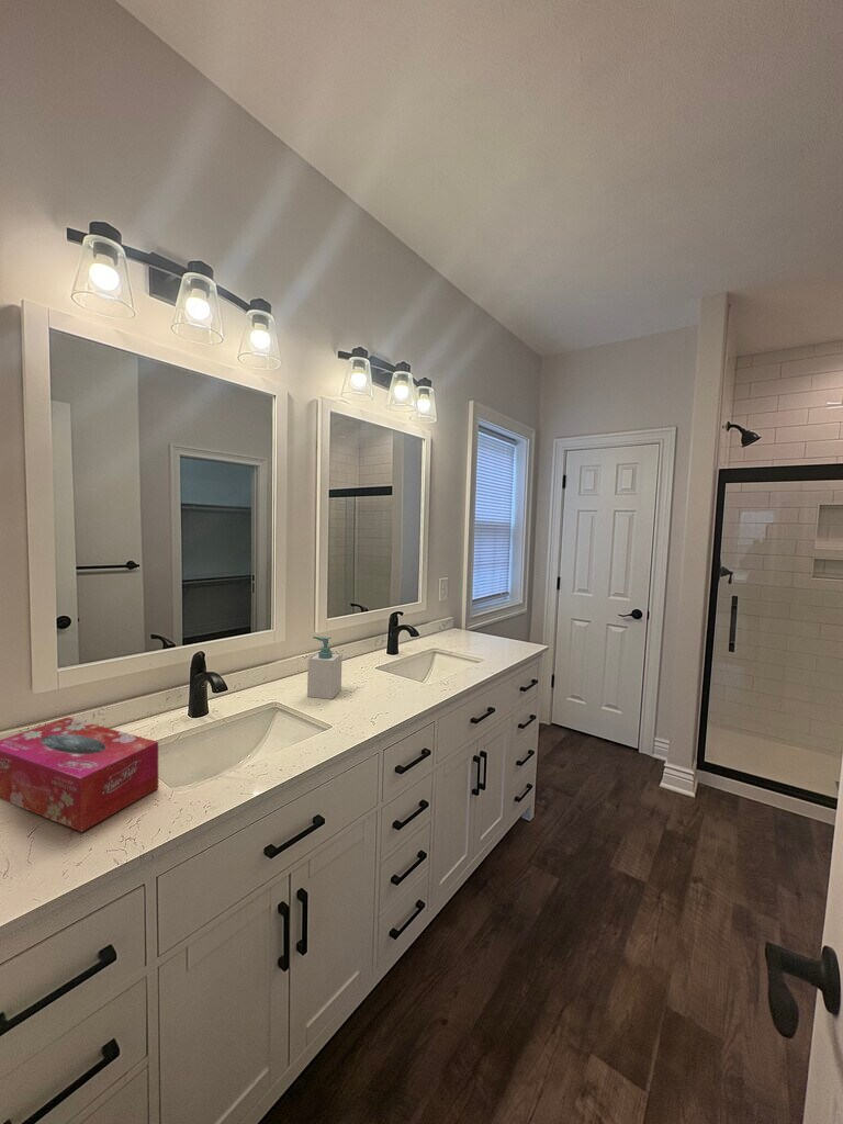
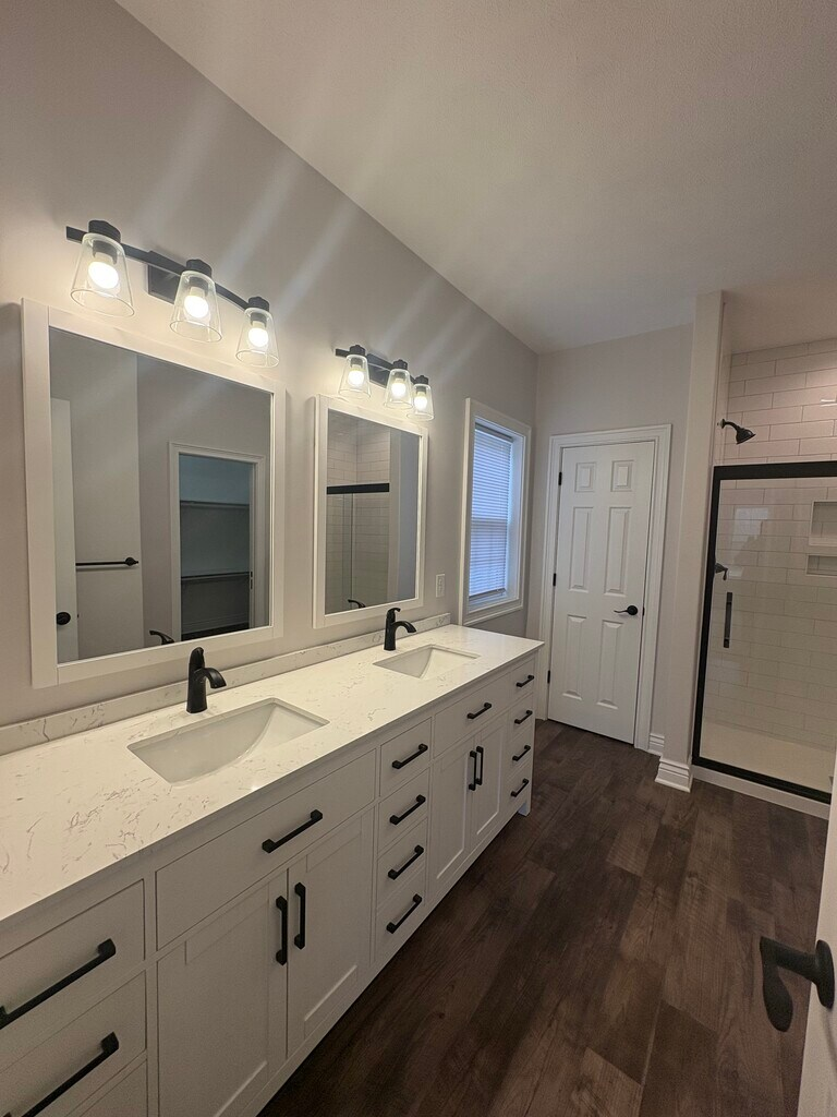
- soap bottle [306,636,344,700]
- tissue box [0,716,159,833]
